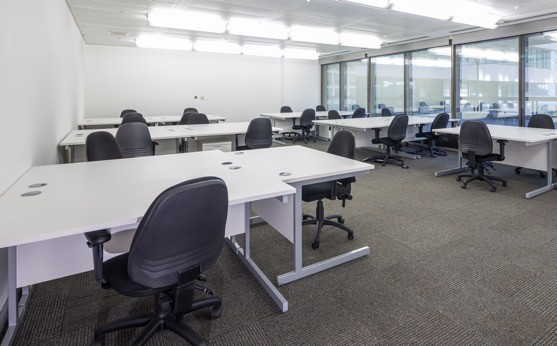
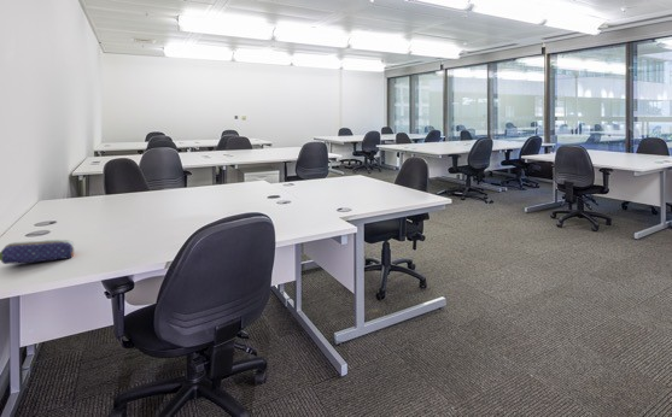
+ pencil case [0,239,76,265]
